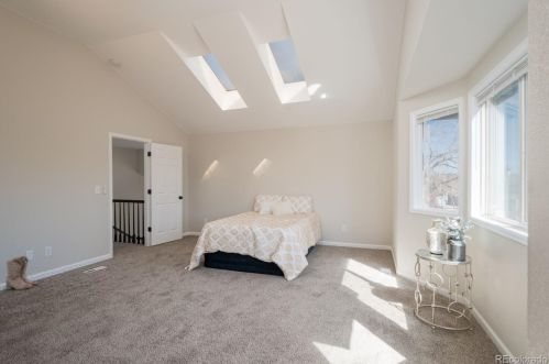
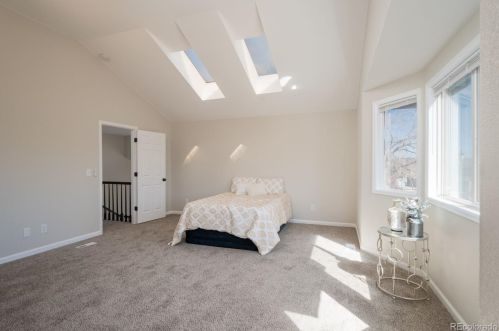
- boots [4,255,41,290]
